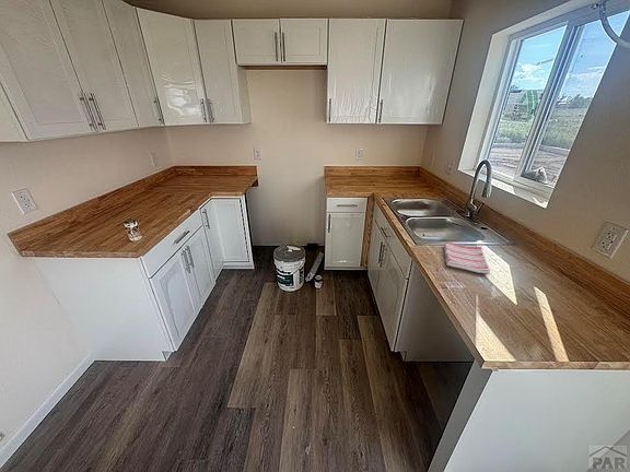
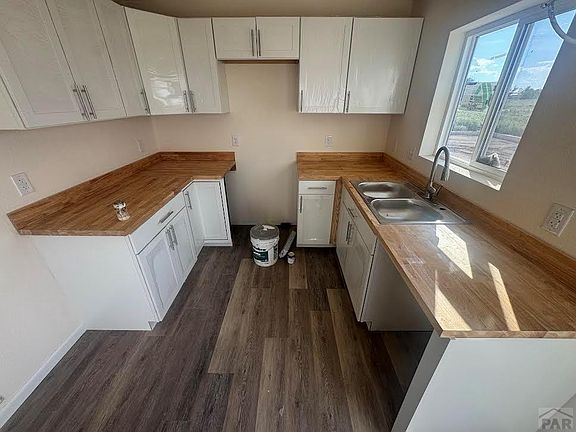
- dish towel [444,241,491,275]
